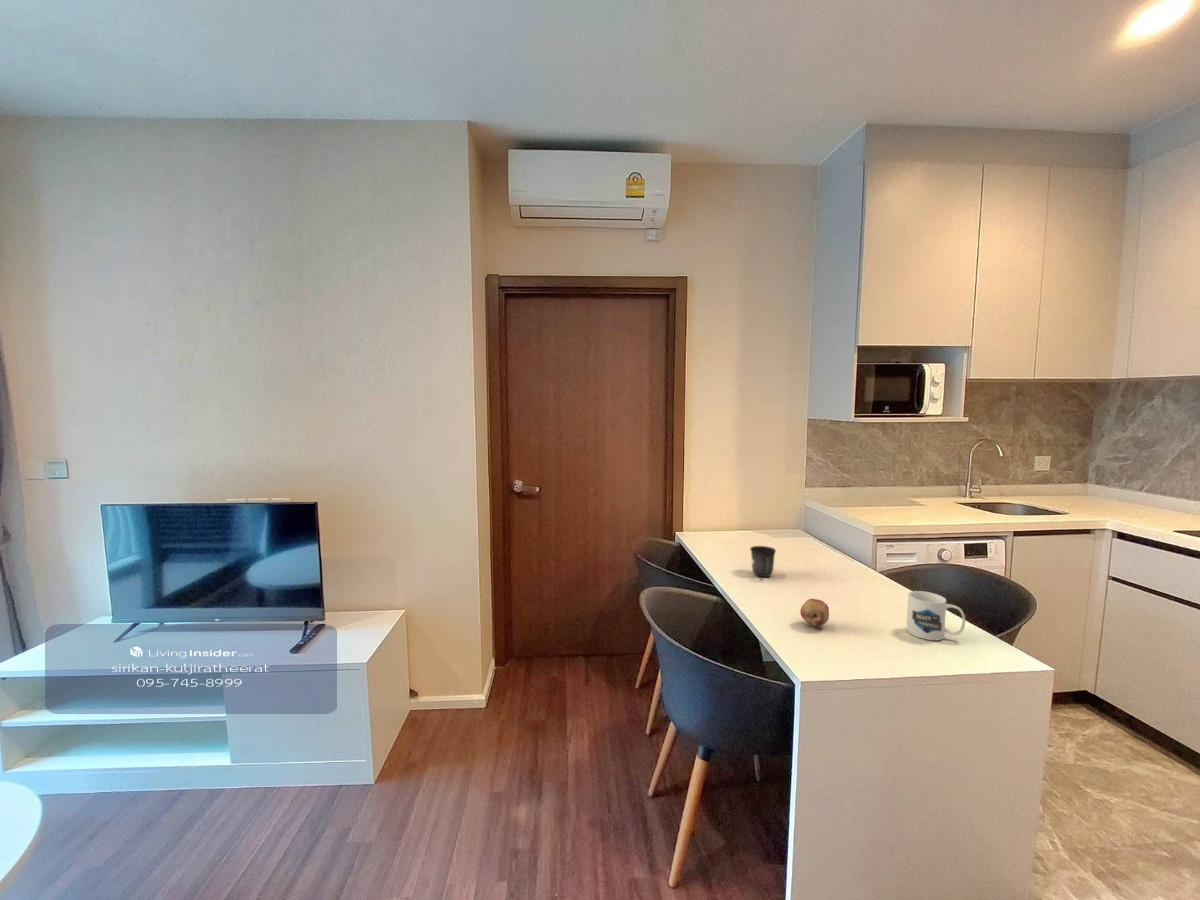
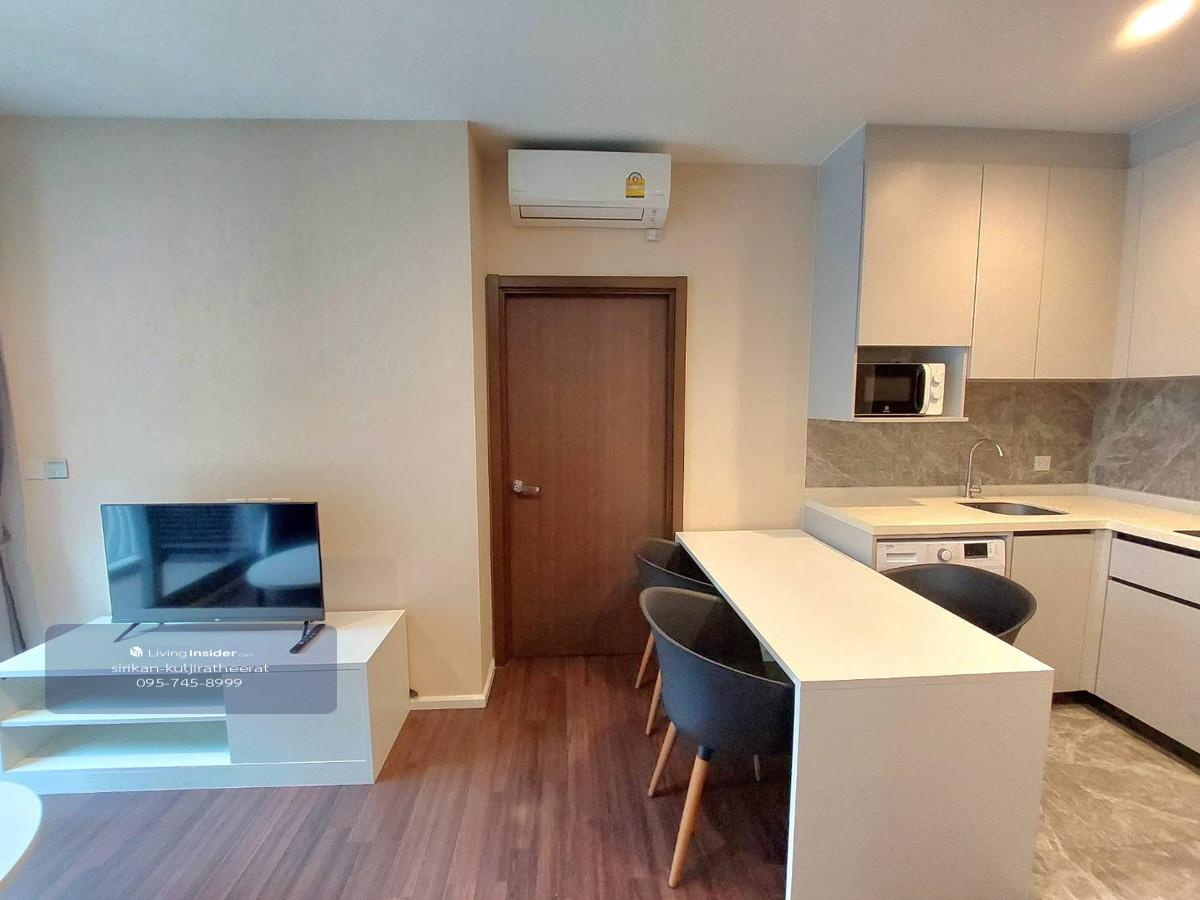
- mug [749,545,777,578]
- mug [905,590,966,641]
- fruit [799,598,830,628]
